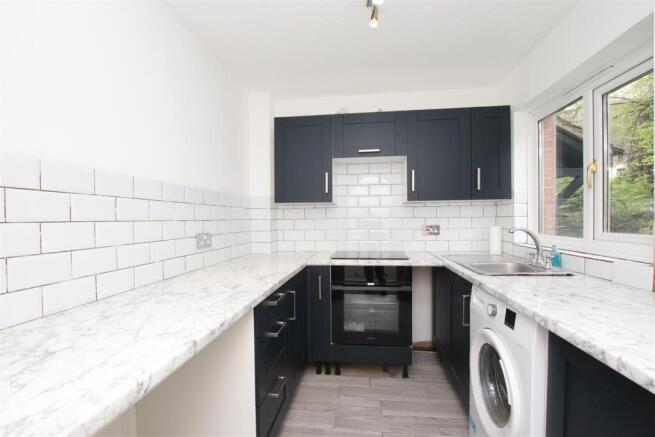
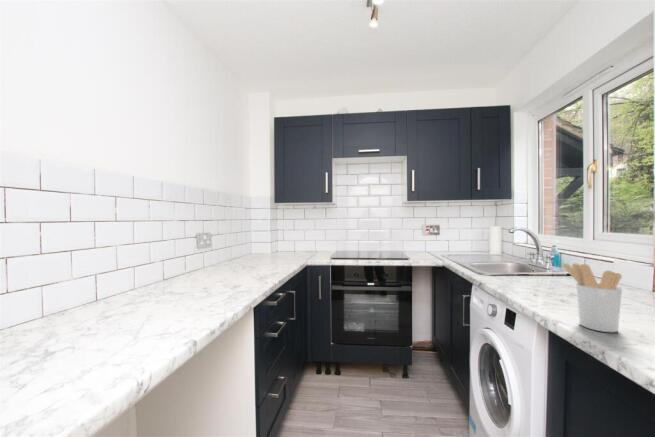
+ utensil holder [561,262,623,333]
